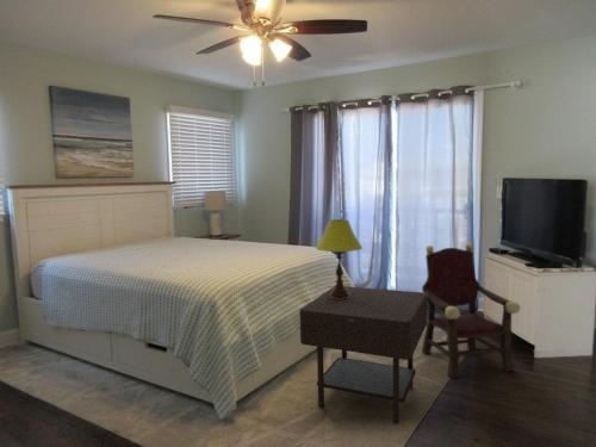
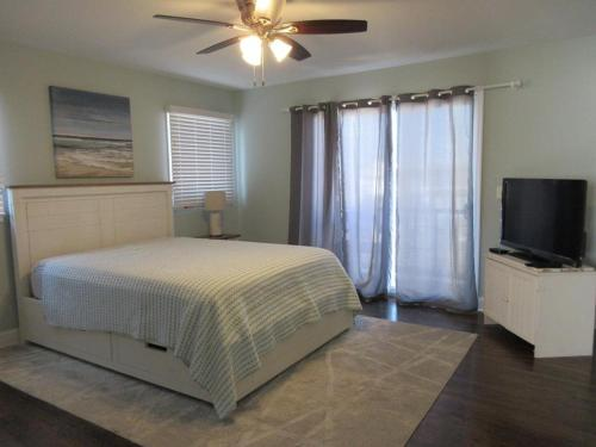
- table lamp [315,218,364,299]
- side table [299,285,428,426]
- armchair [421,242,521,379]
